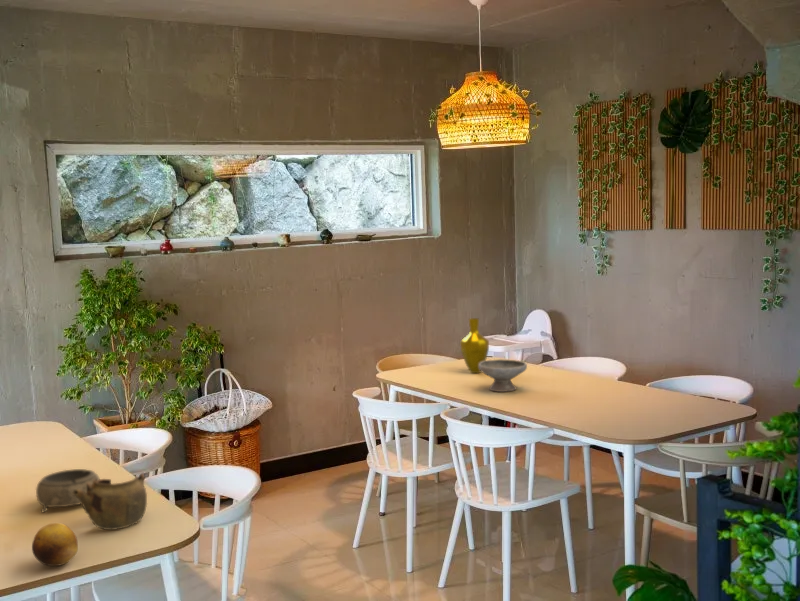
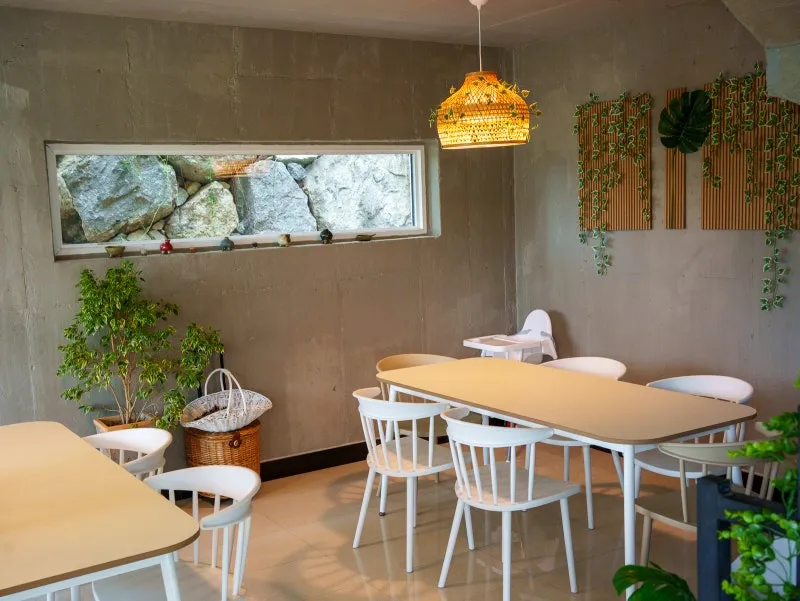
- fruit [31,522,79,567]
- decorative bowl [35,468,101,514]
- teapot [72,473,148,531]
- bowl [479,358,528,393]
- vase [459,317,490,374]
